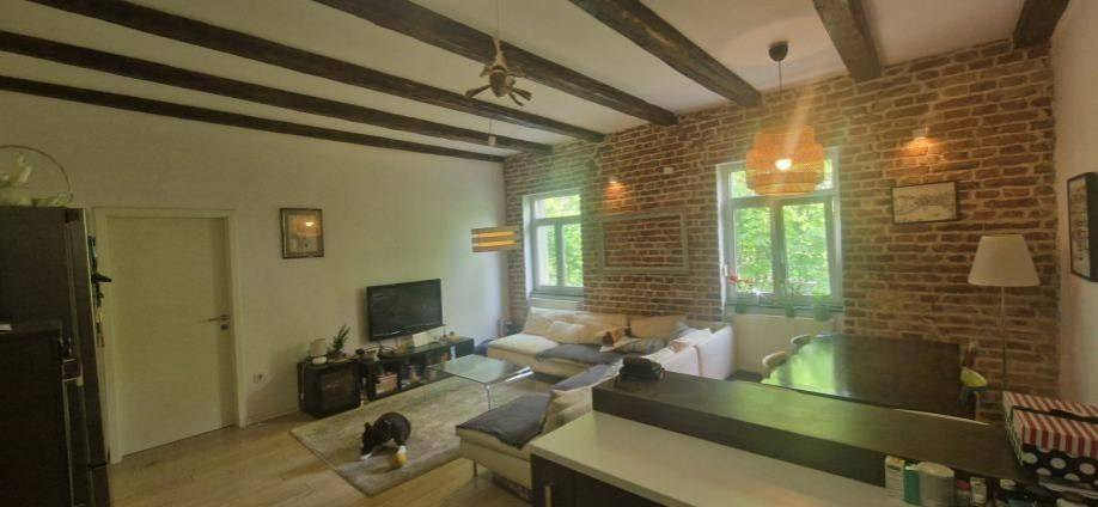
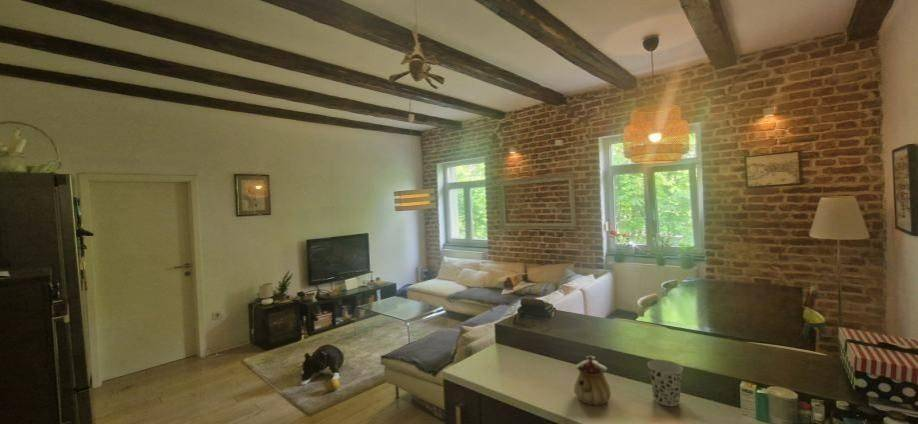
+ teapot [573,354,612,406]
+ cup [646,359,684,407]
